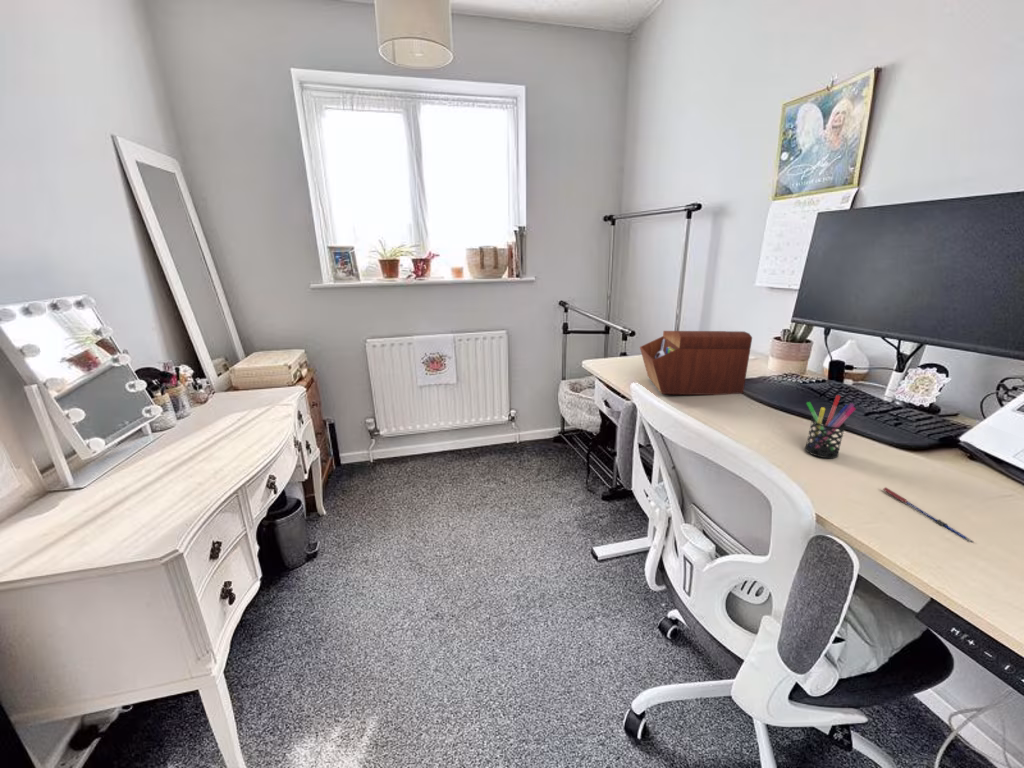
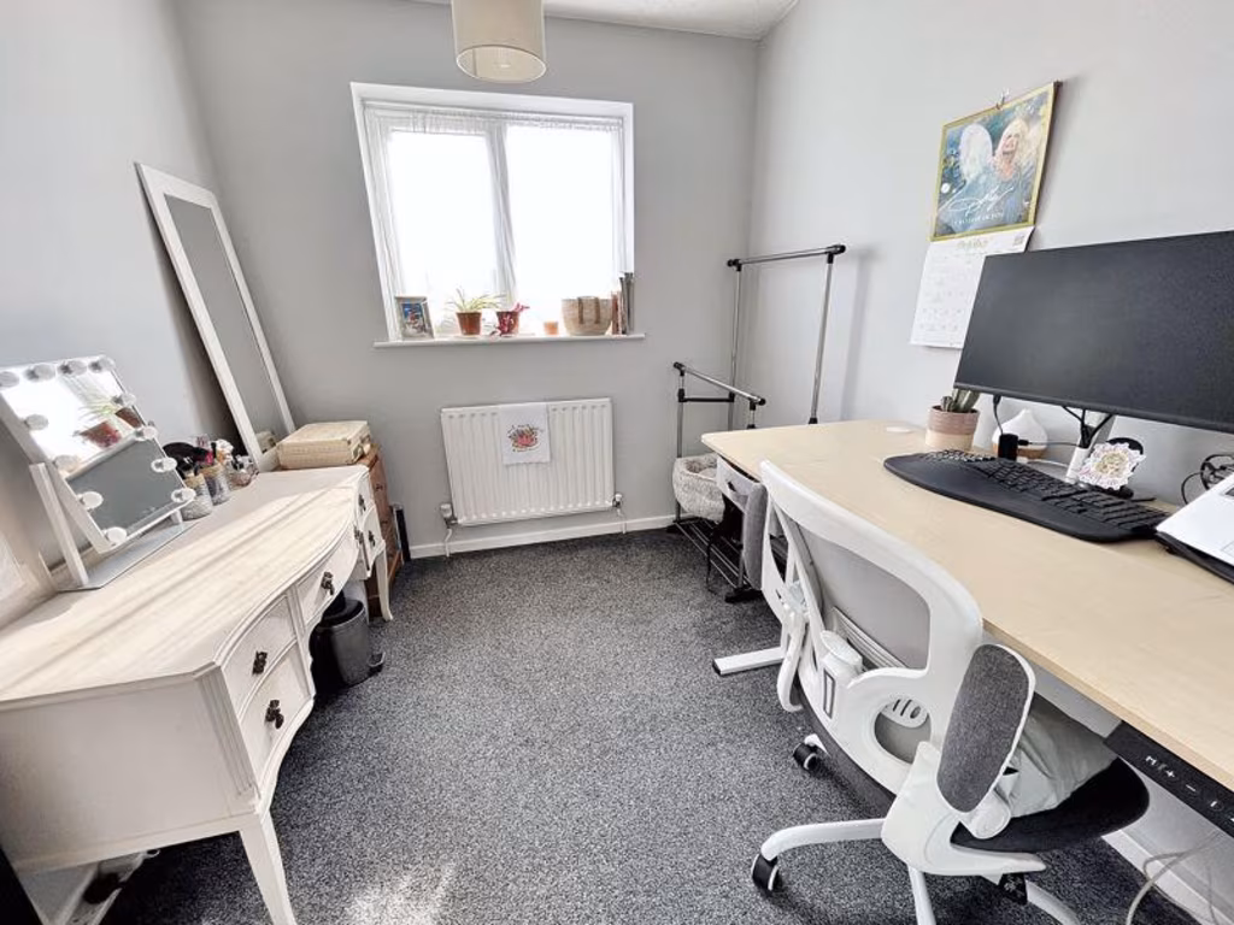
- pen [882,486,974,543]
- pen holder [804,394,857,459]
- sewing box [639,330,753,396]
